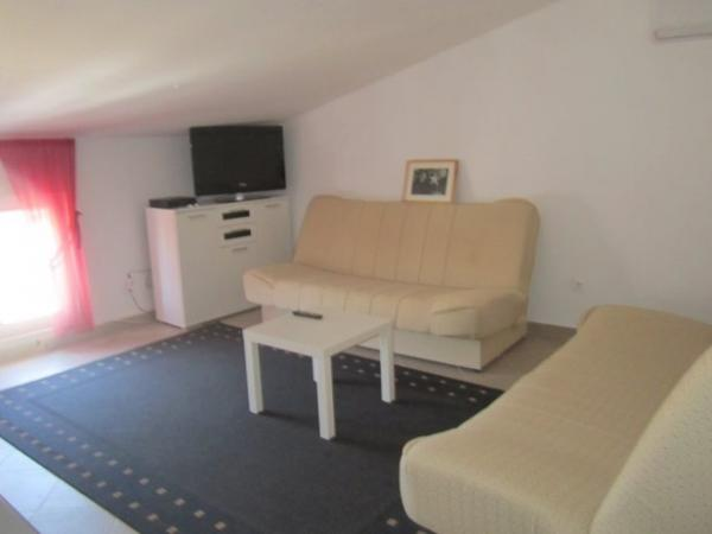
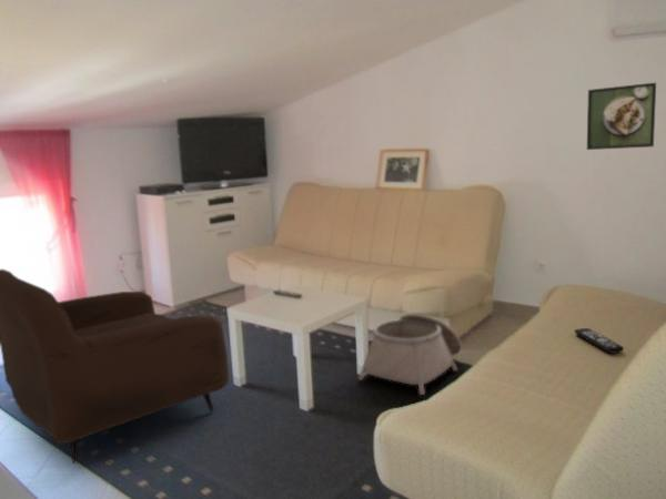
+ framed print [586,82,657,151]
+ remote control [574,327,625,355]
+ basket [357,313,463,396]
+ armchair [0,268,231,465]
